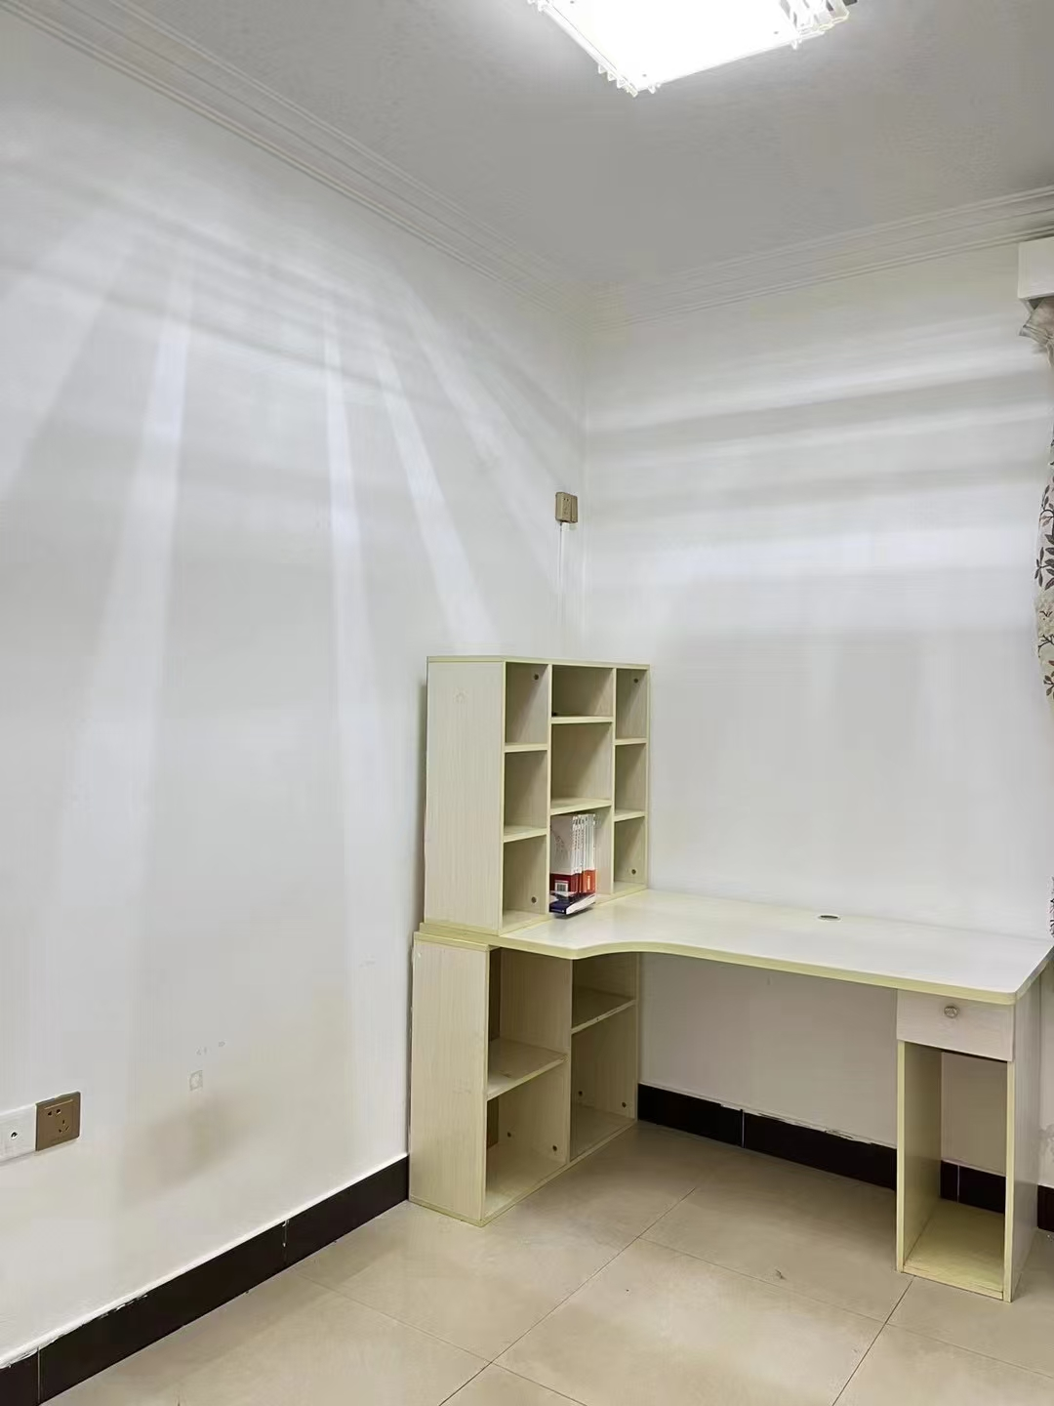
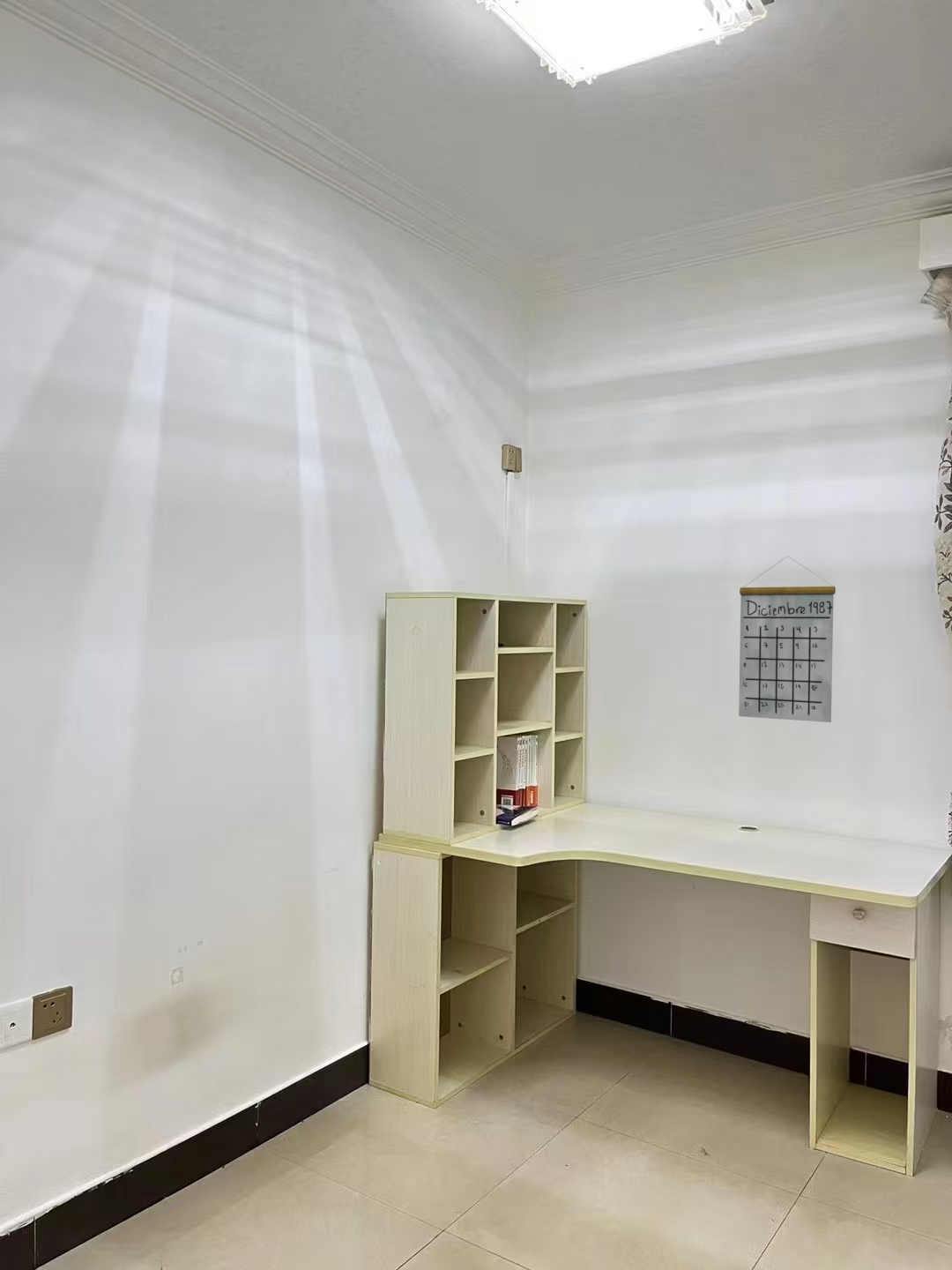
+ calendar [738,555,837,723]
